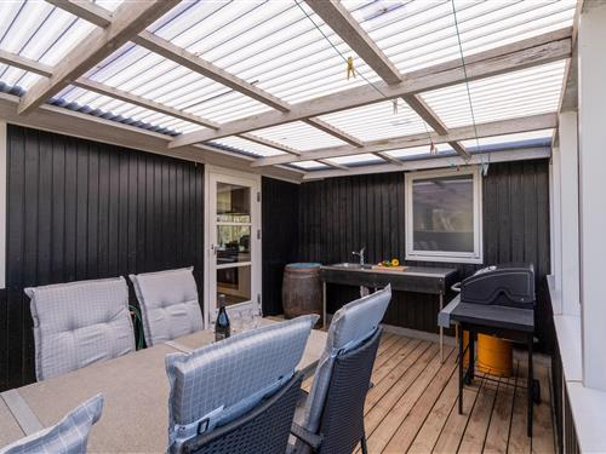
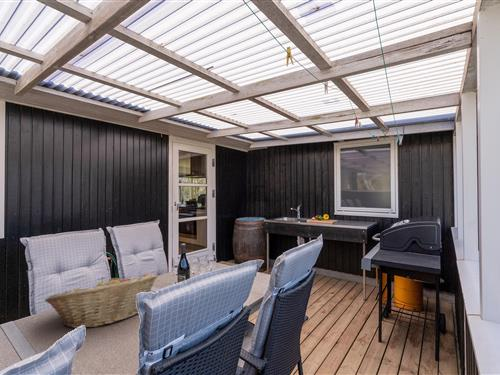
+ fruit basket [44,273,159,329]
